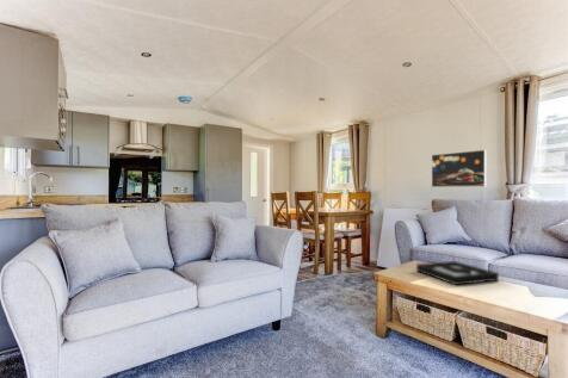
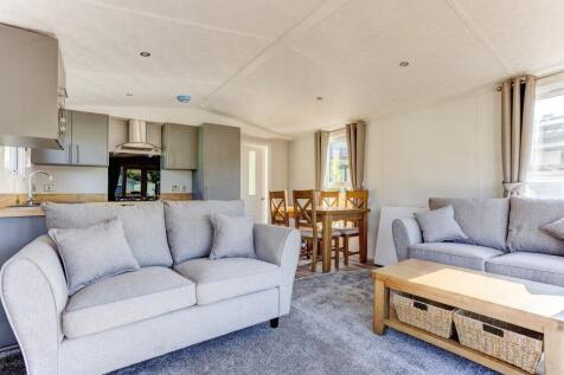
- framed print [431,149,487,188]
- decorative tray [415,260,500,286]
